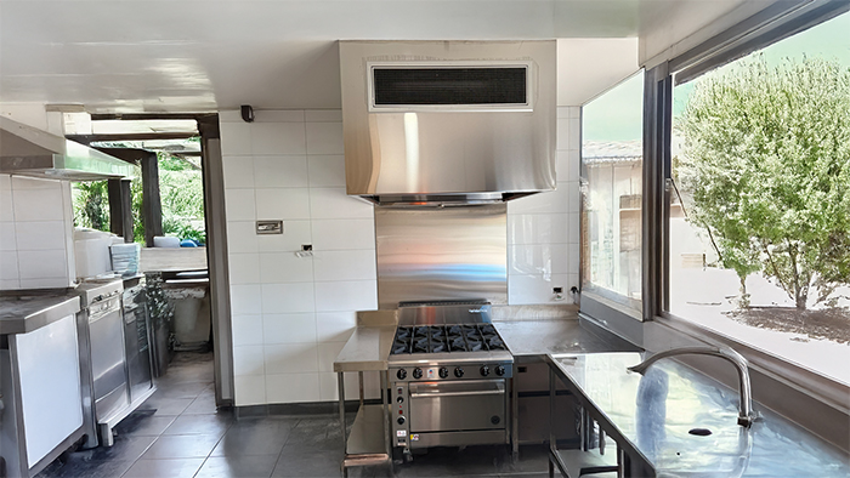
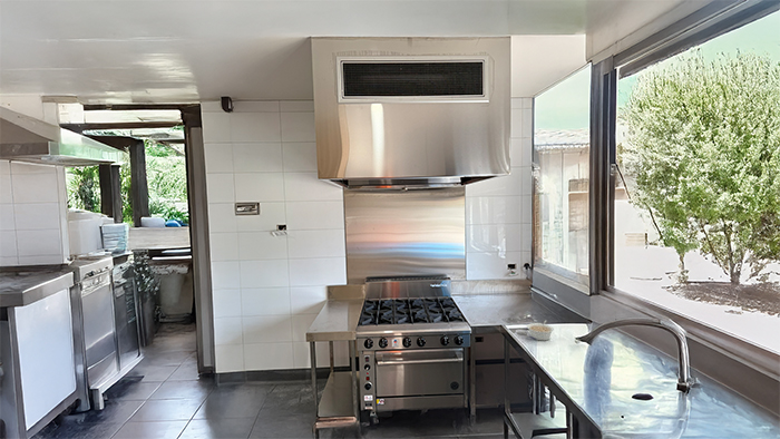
+ legume [526,320,555,342]
